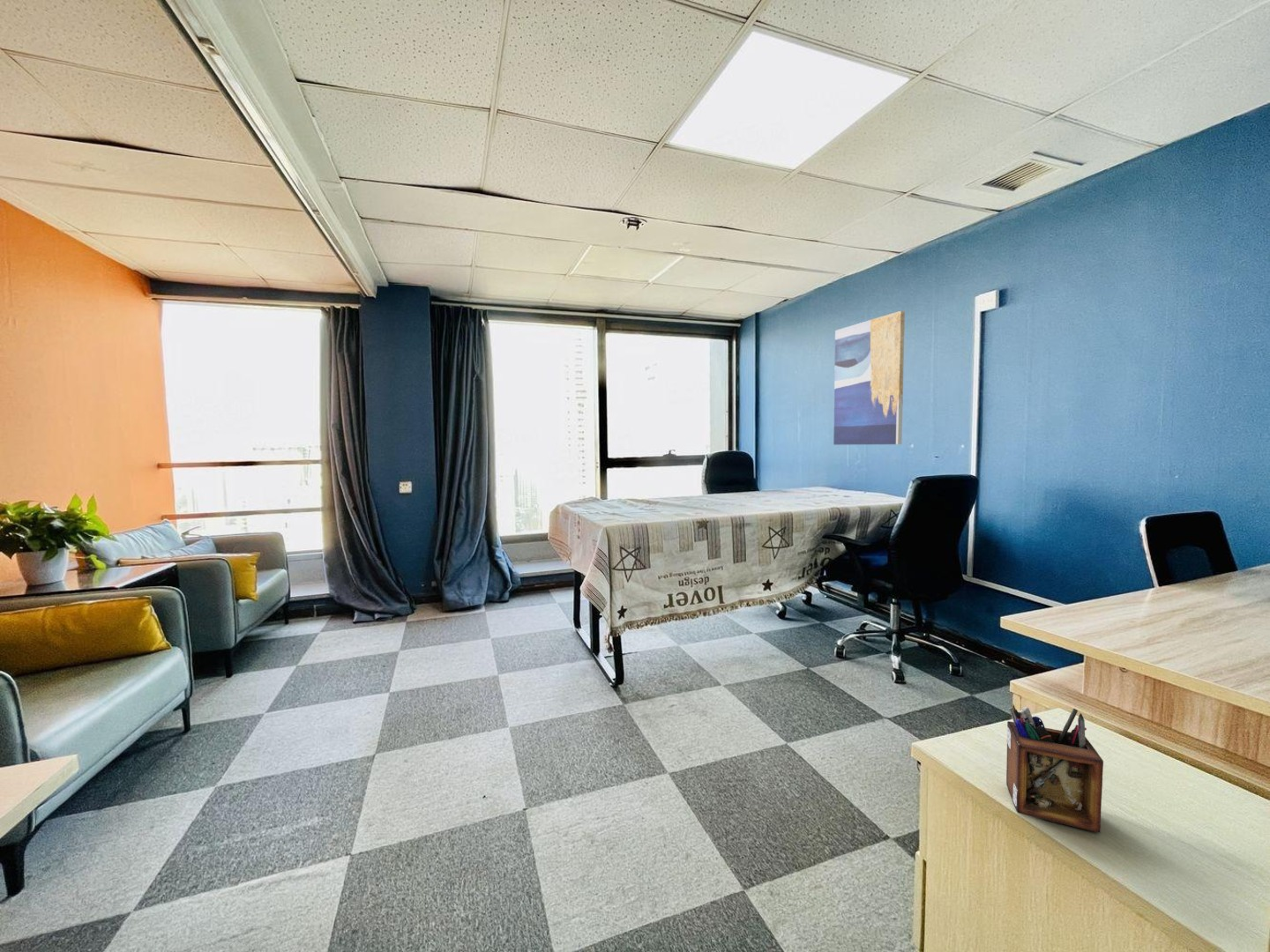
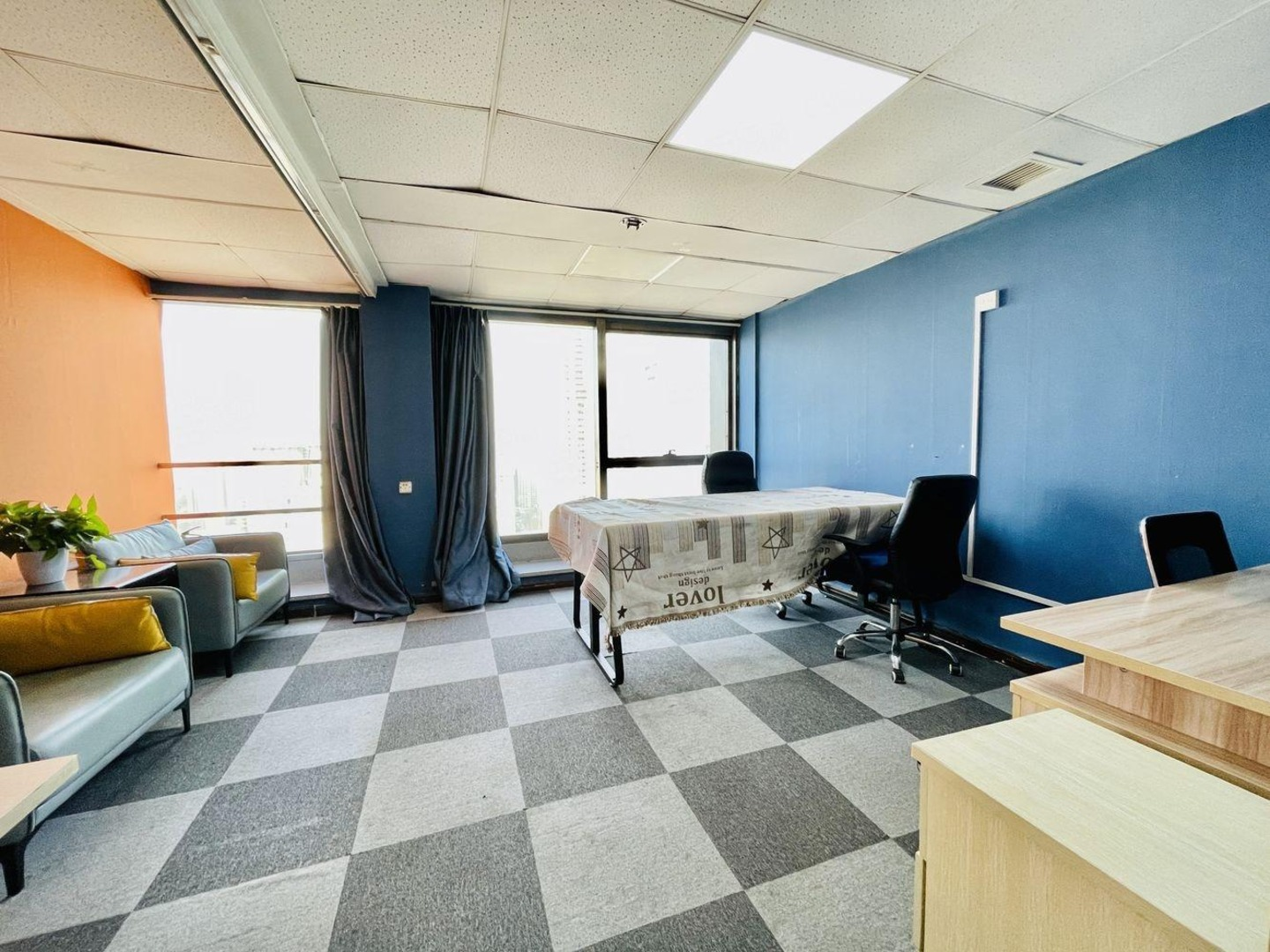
- desk organizer [1005,703,1104,834]
- wall art [833,310,906,445]
